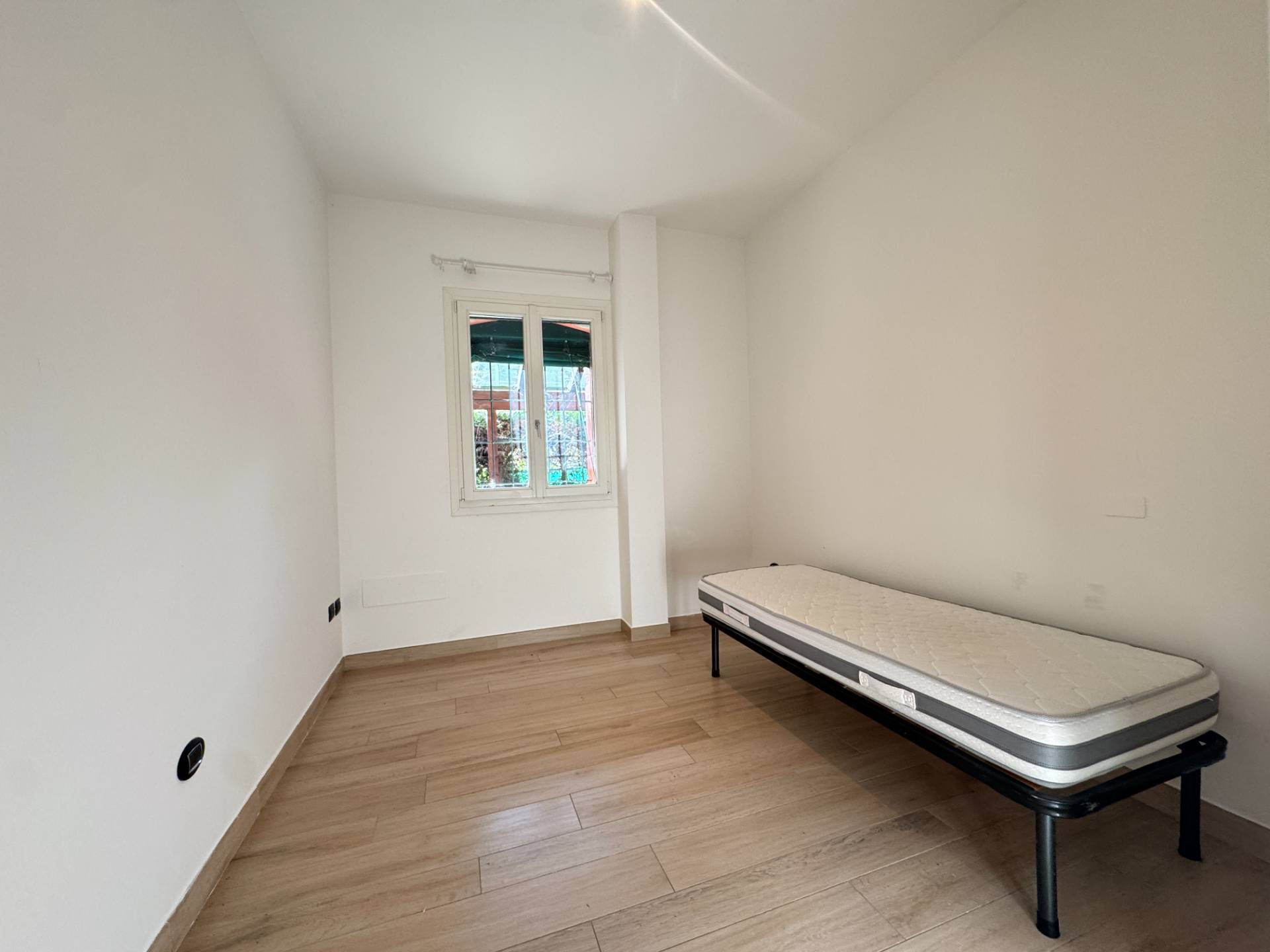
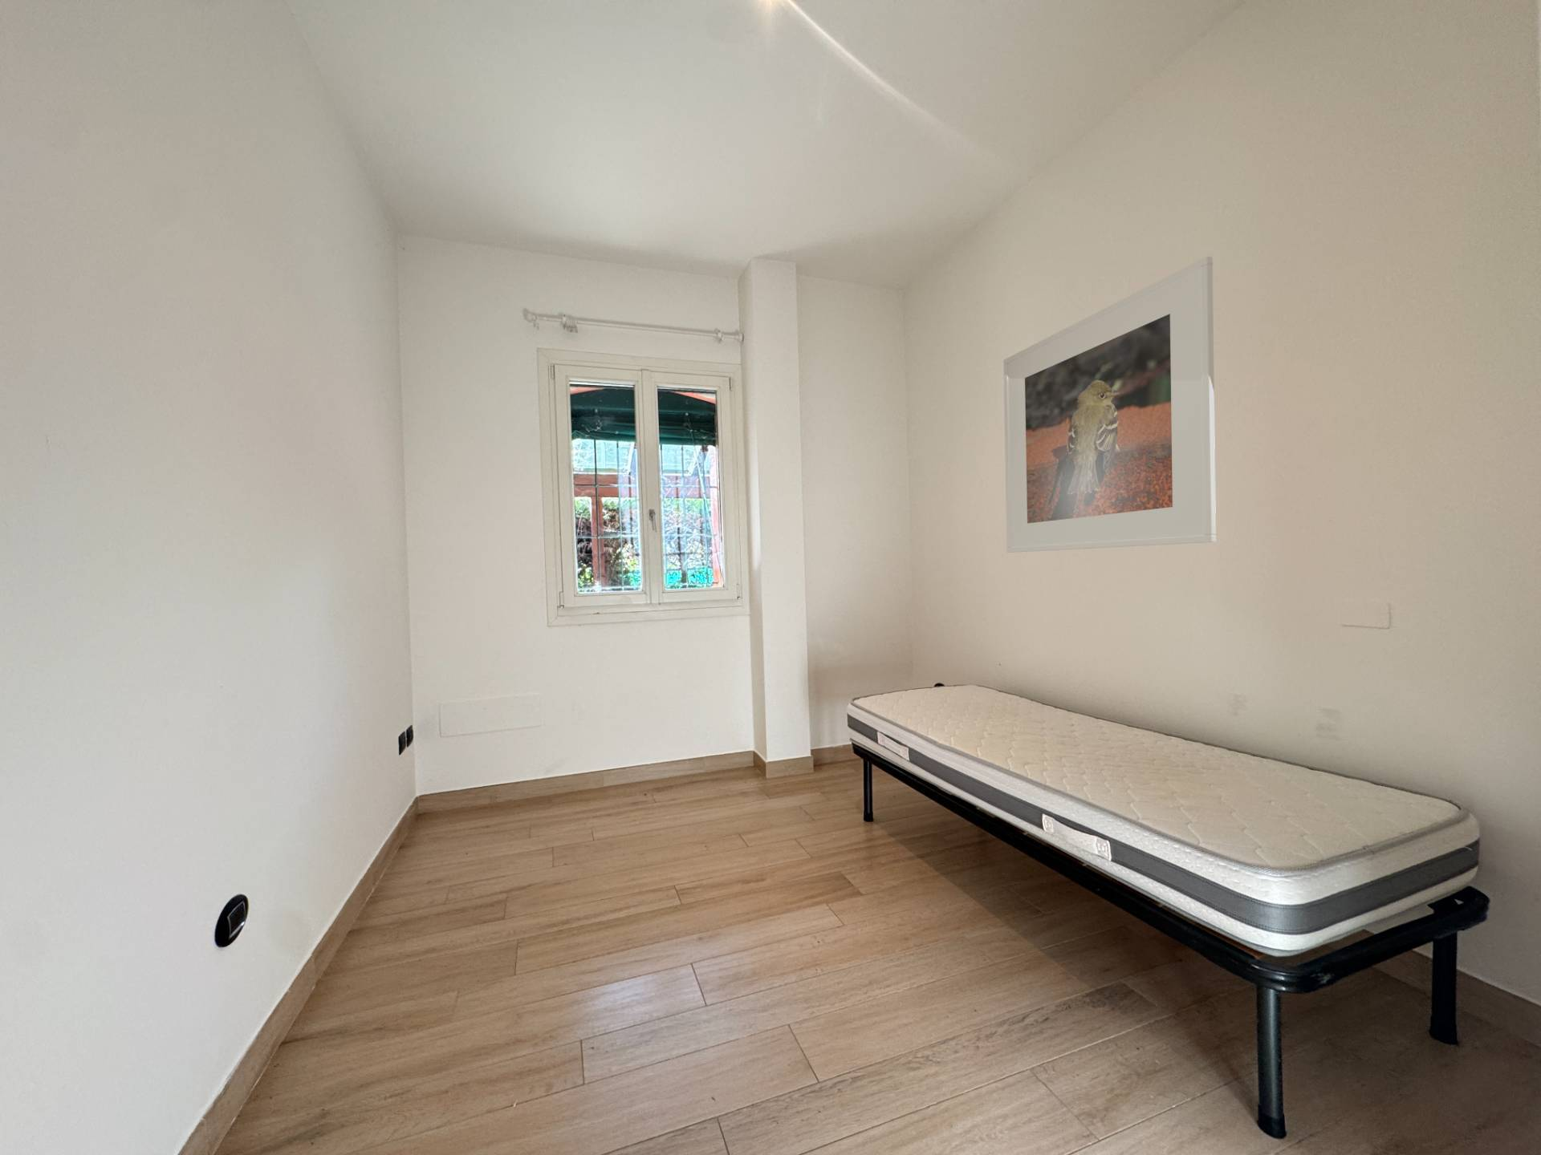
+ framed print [1002,256,1217,553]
